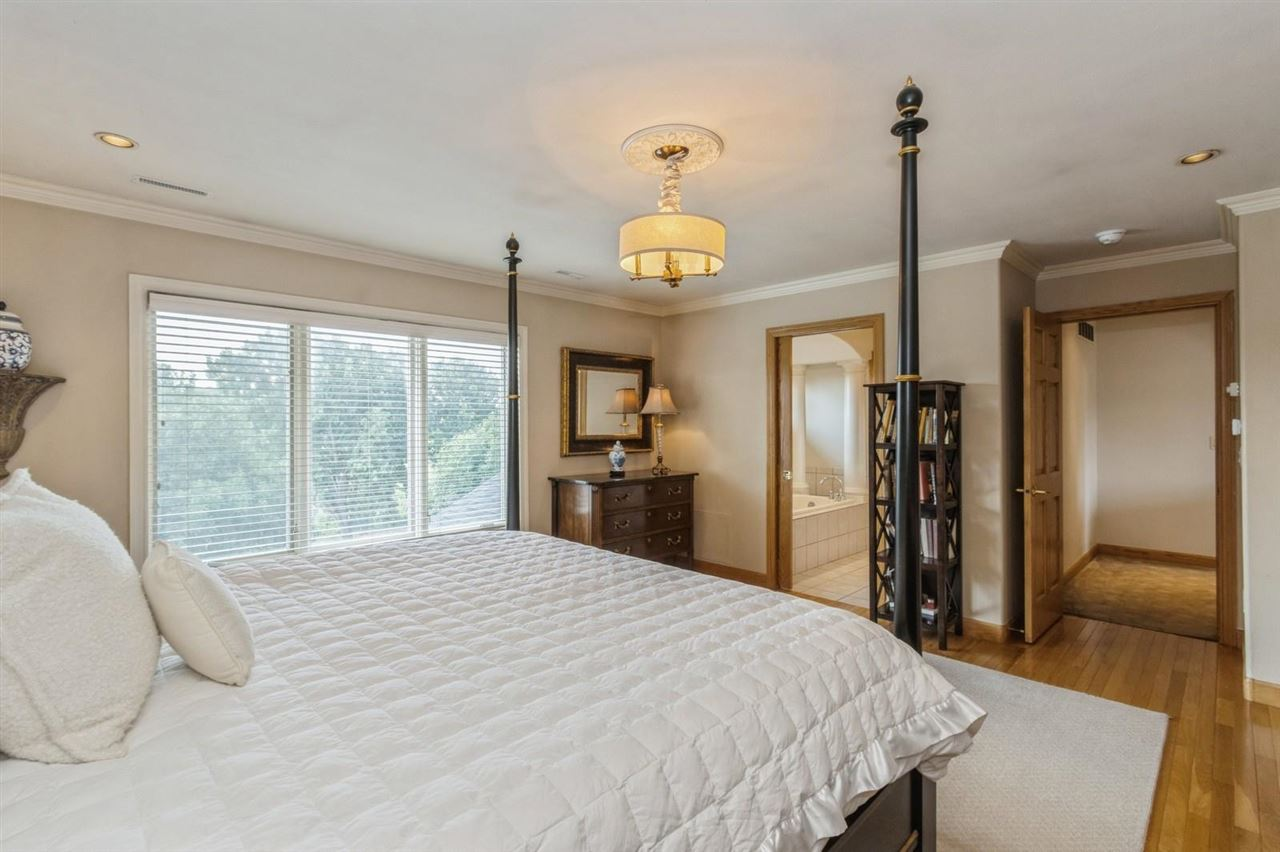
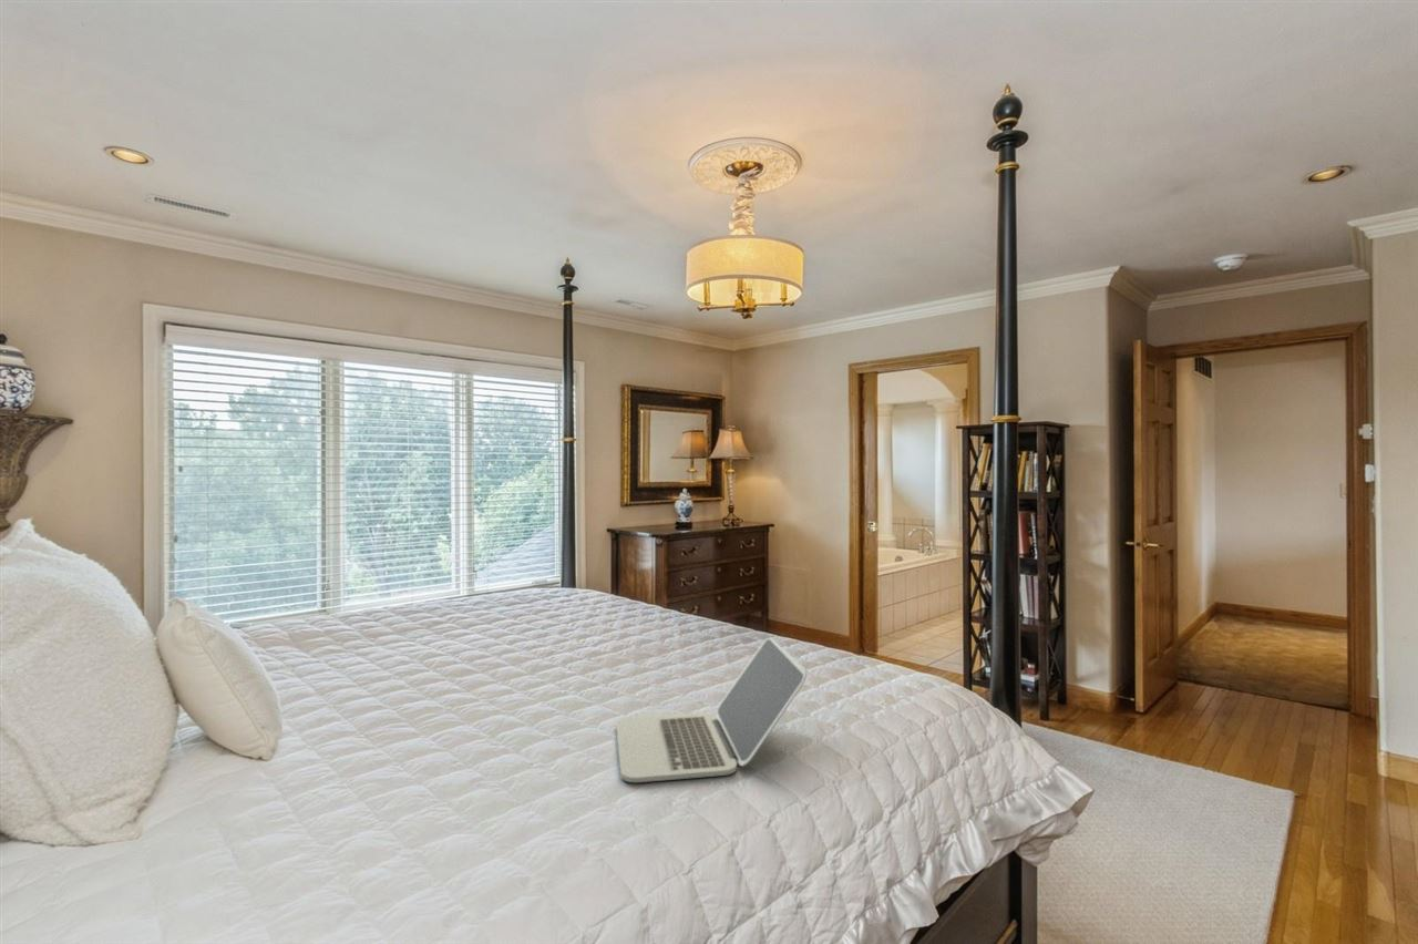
+ laptop [615,636,808,783]
